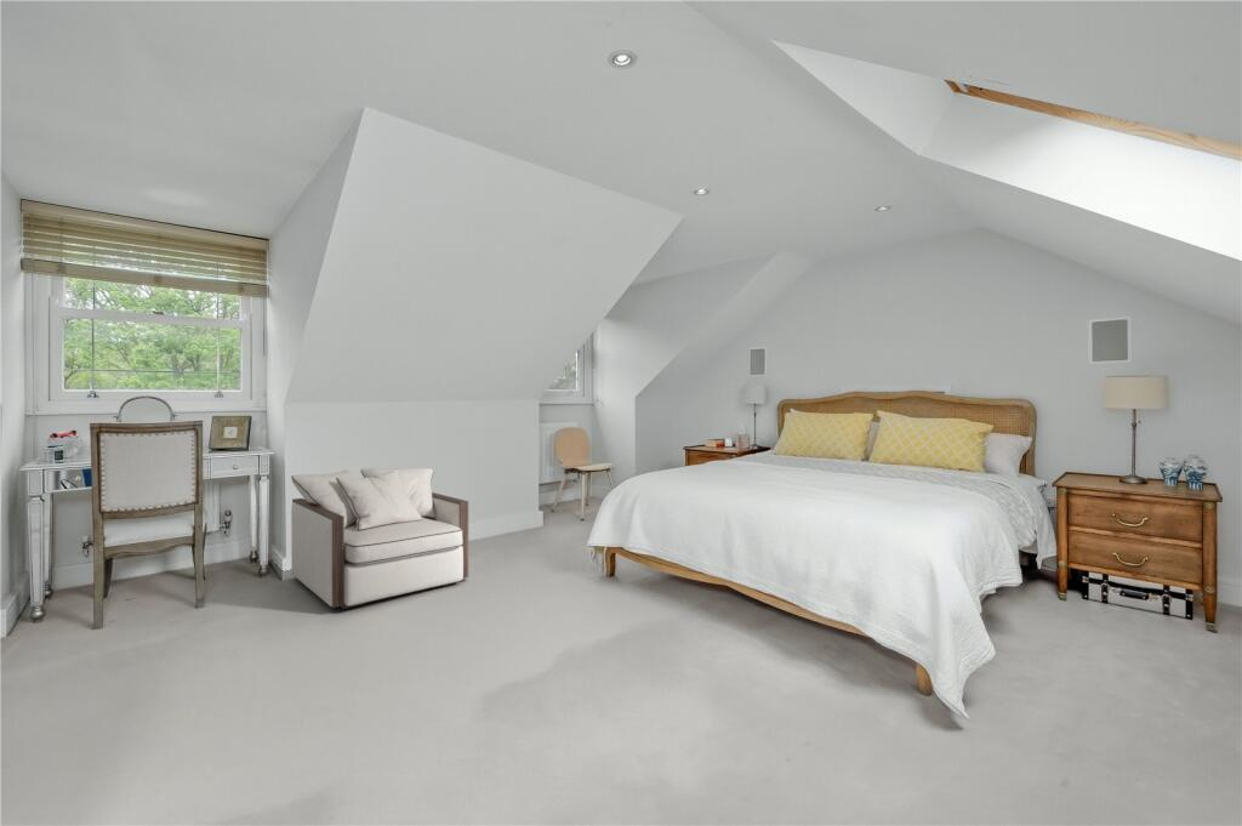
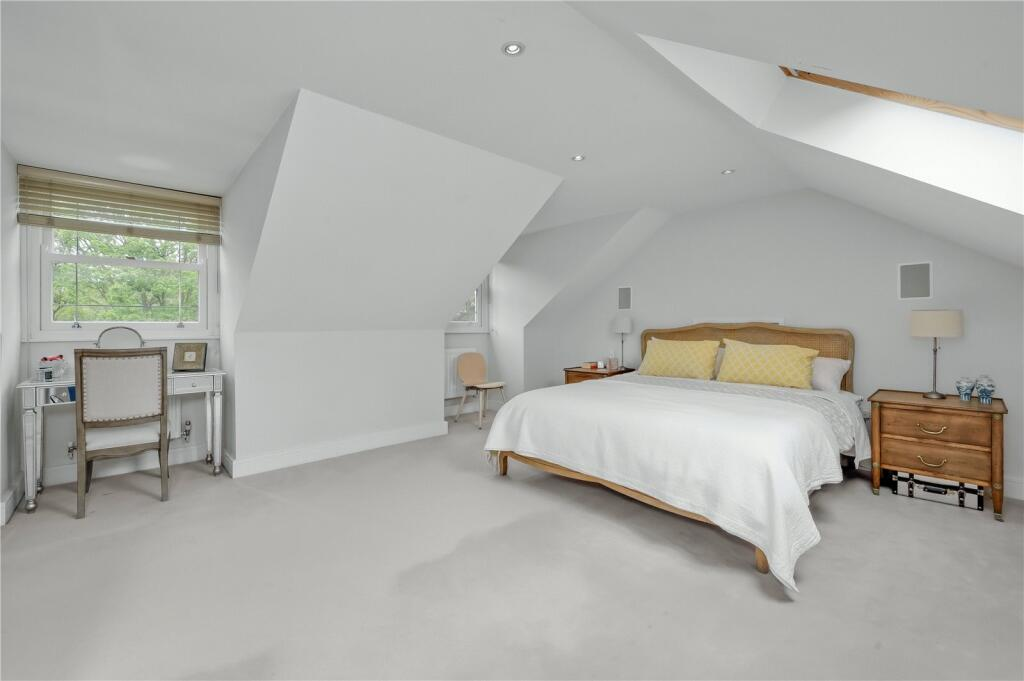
- armchair [290,467,469,610]
